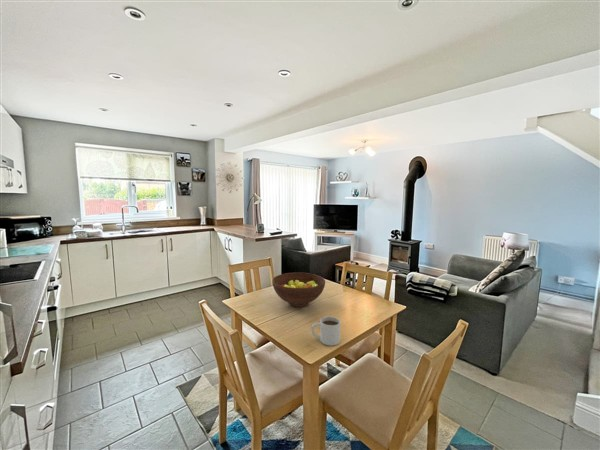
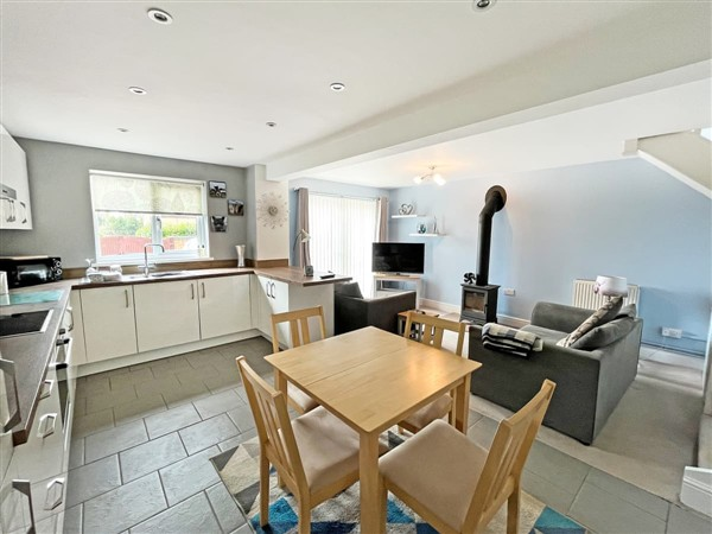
- mug [310,316,341,347]
- fruit bowl [271,272,326,308]
